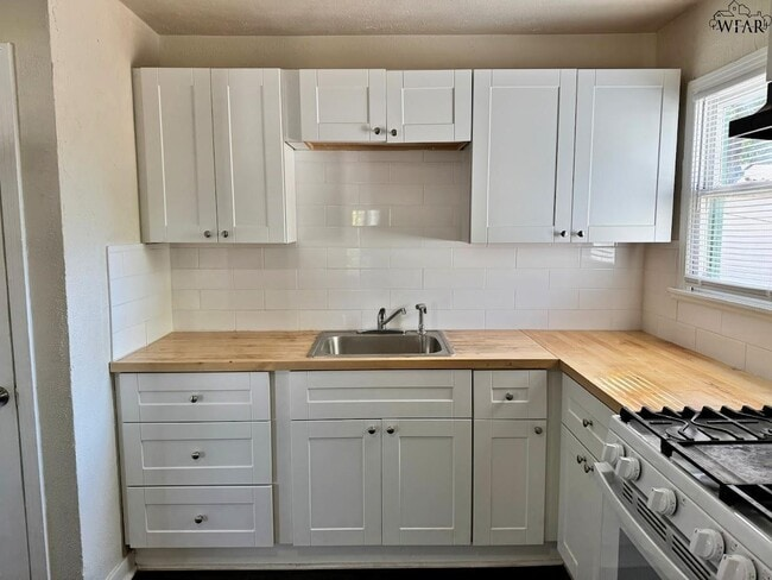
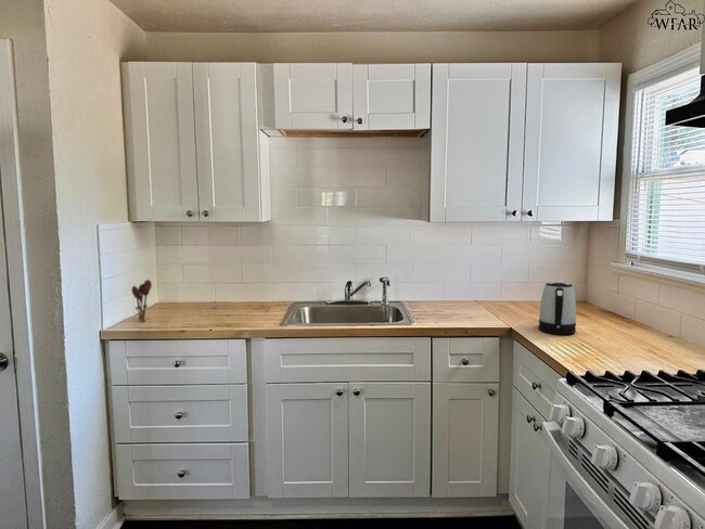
+ utensil holder [130,279,153,322]
+ kettle [538,281,577,335]
